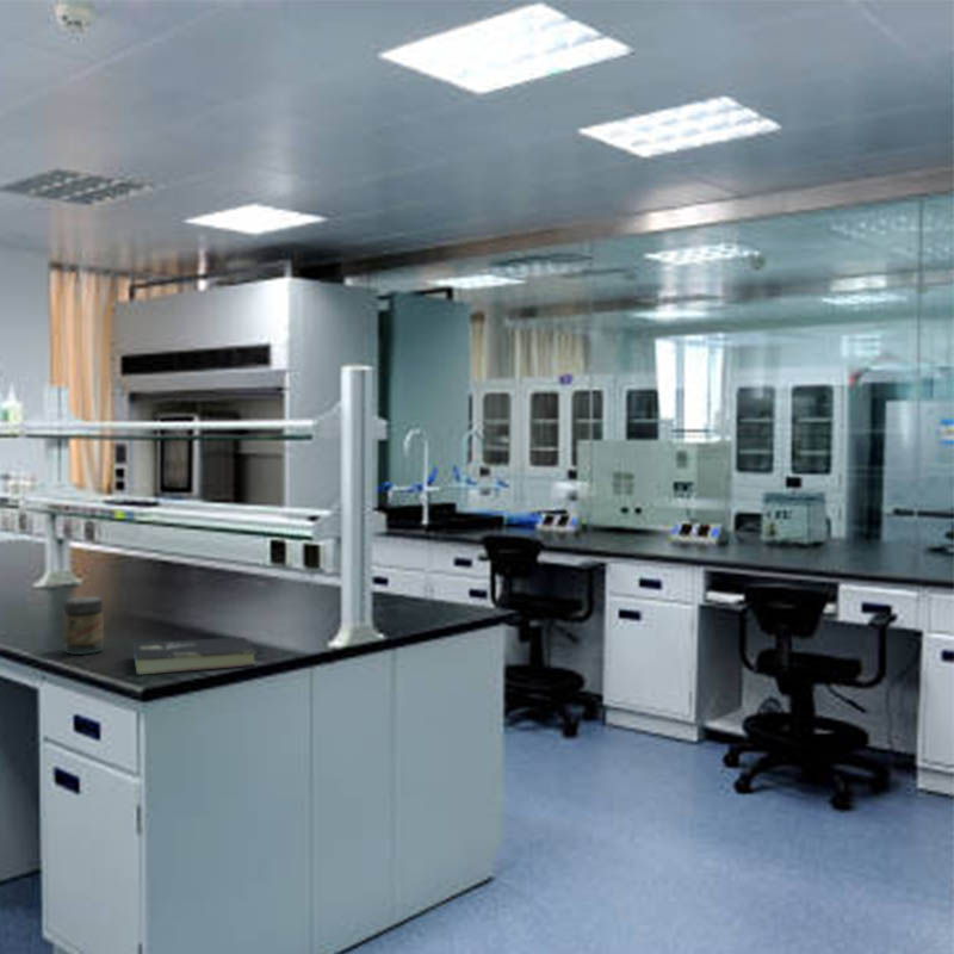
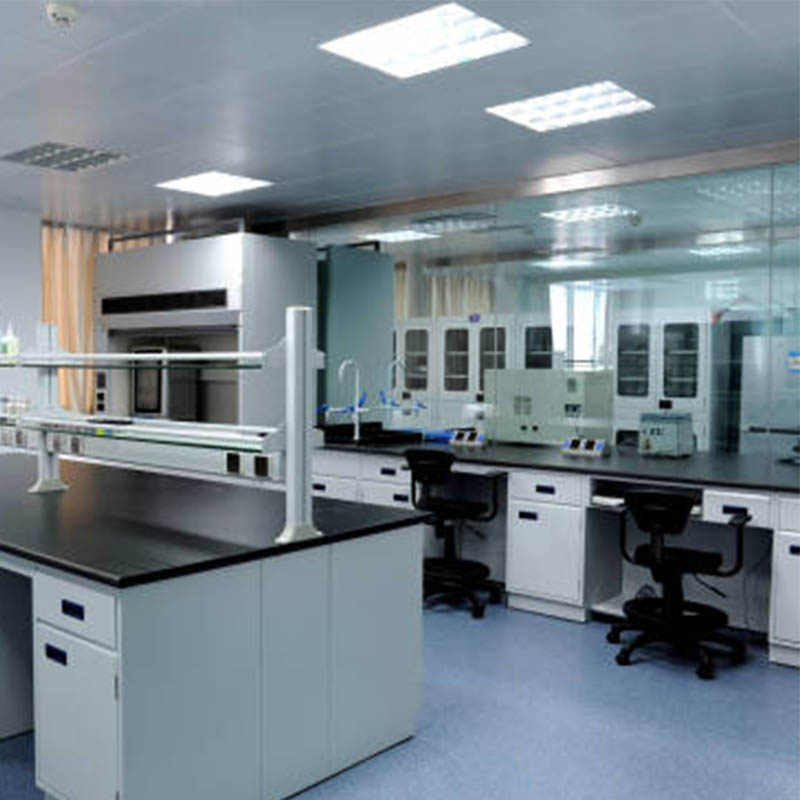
- jar [62,595,105,656]
- book [132,636,258,676]
